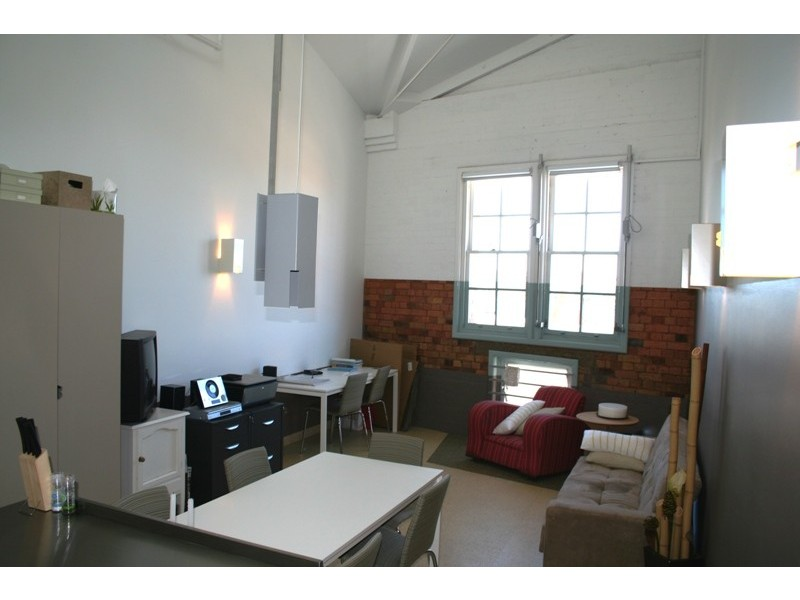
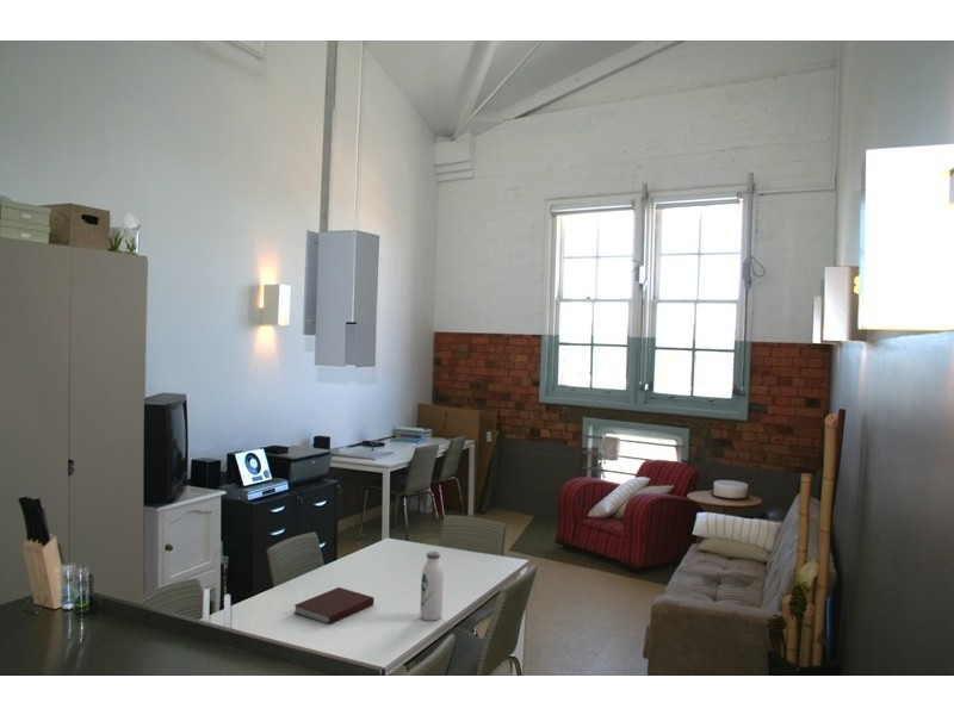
+ water bottle [420,551,445,622]
+ notebook [292,586,376,626]
